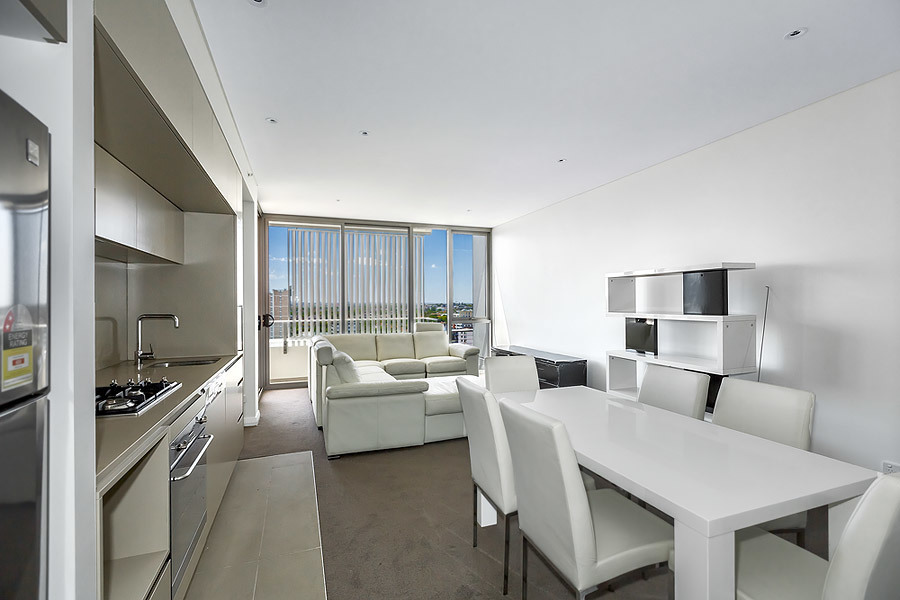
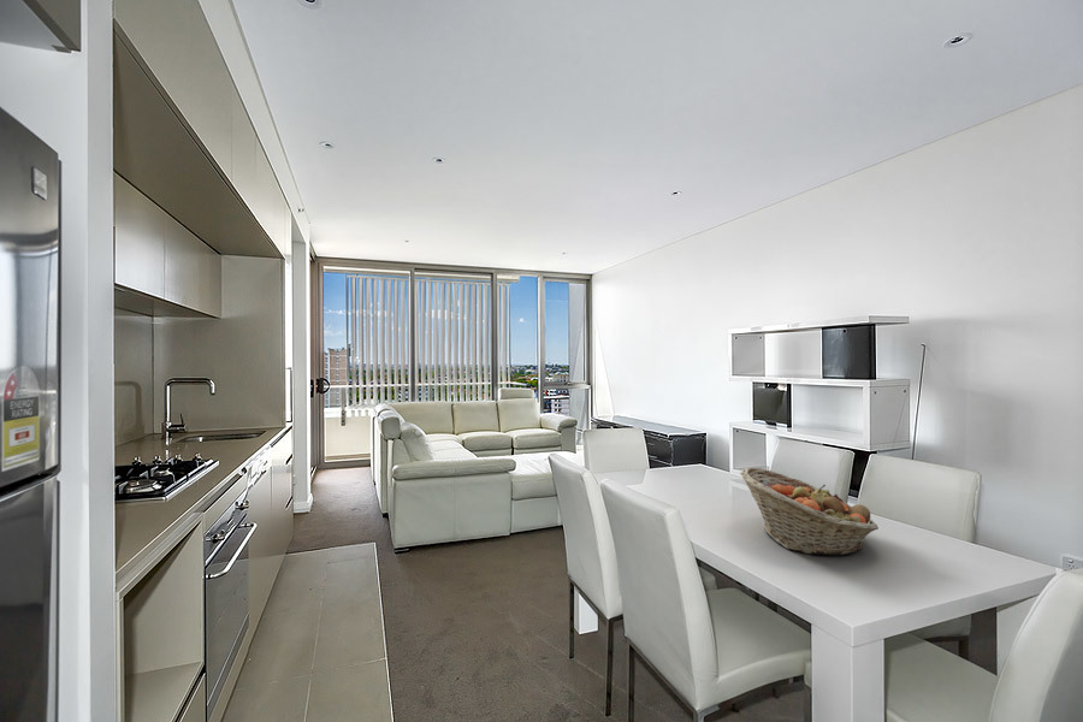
+ fruit basket [739,467,880,557]
